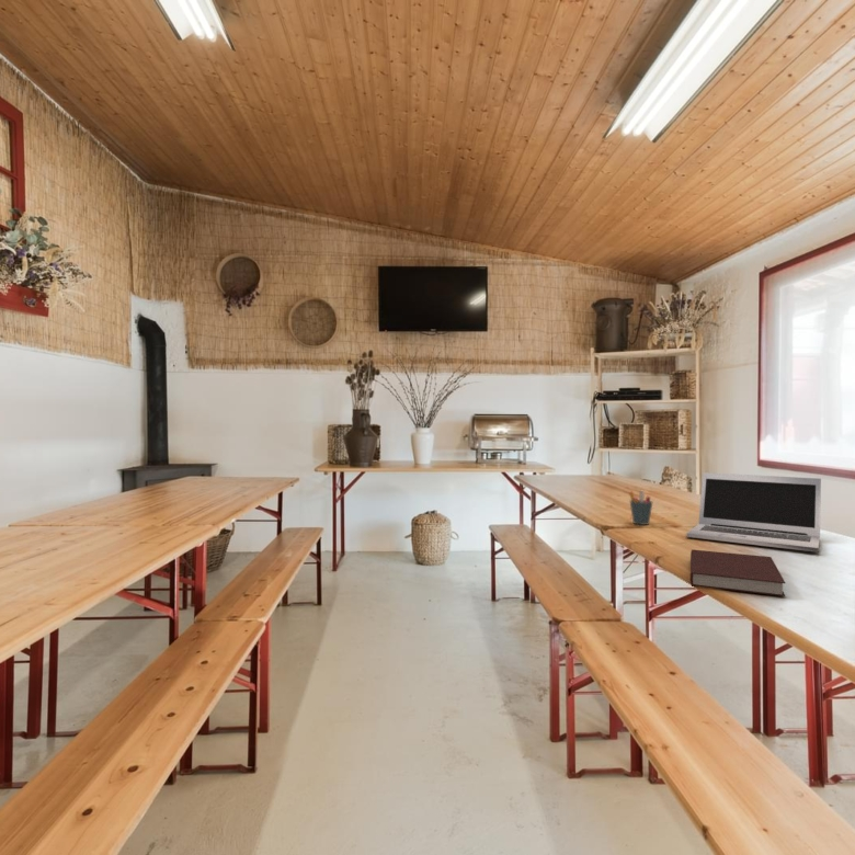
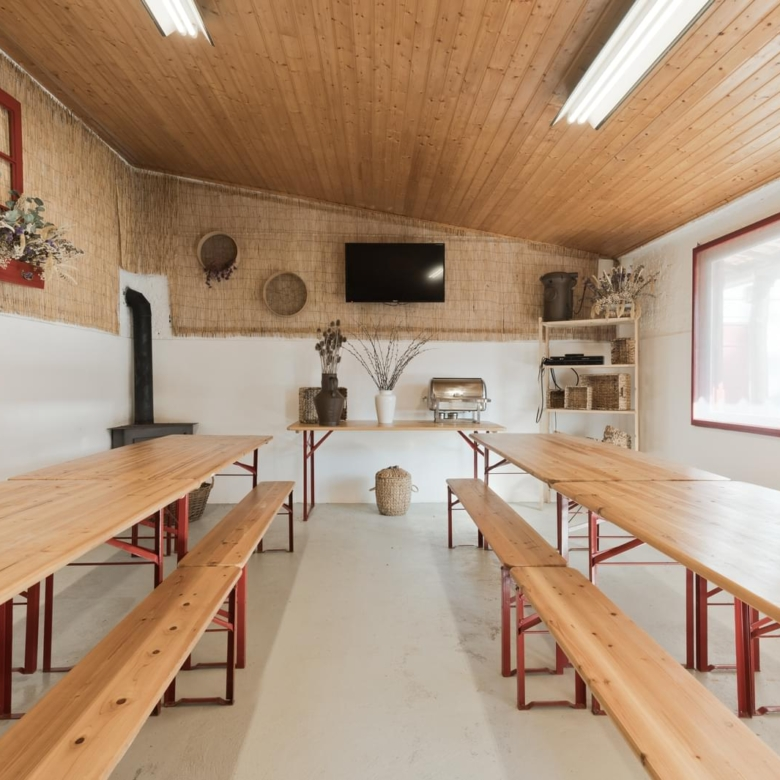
- notebook [689,548,786,597]
- laptop [685,471,822,554]
- pen holder [628,490,653,526]
